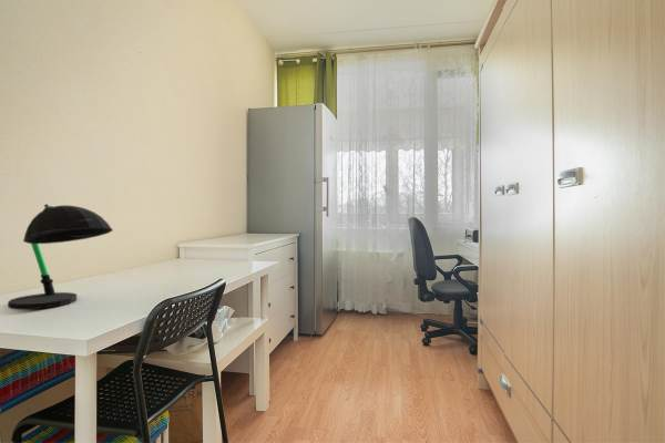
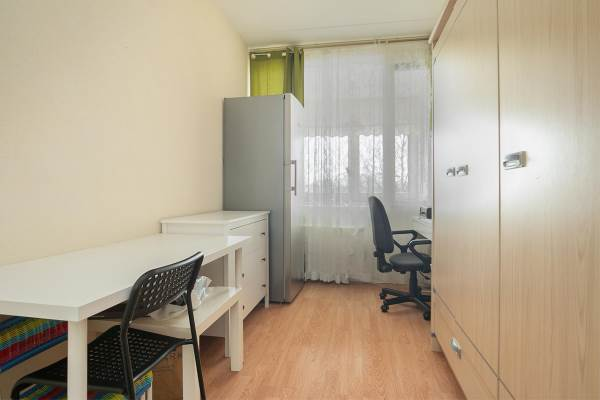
- desk lamp [7,203,113,310]
